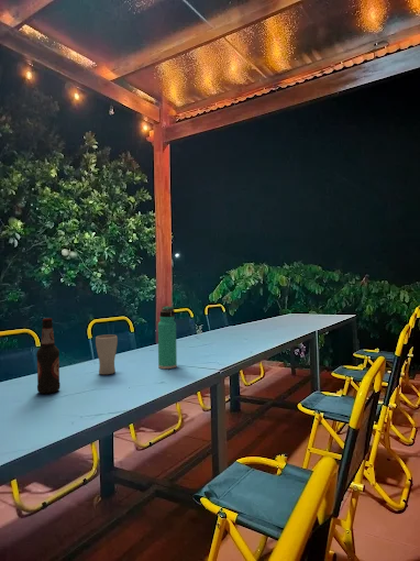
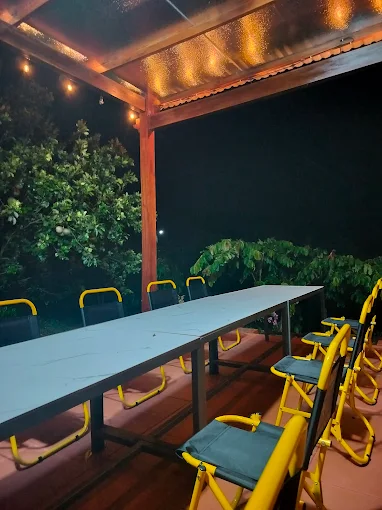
- bottle [35,317,62,395]
- drinking glass [95,333,119,375]
- thermos bottle [157,305,178,370]
